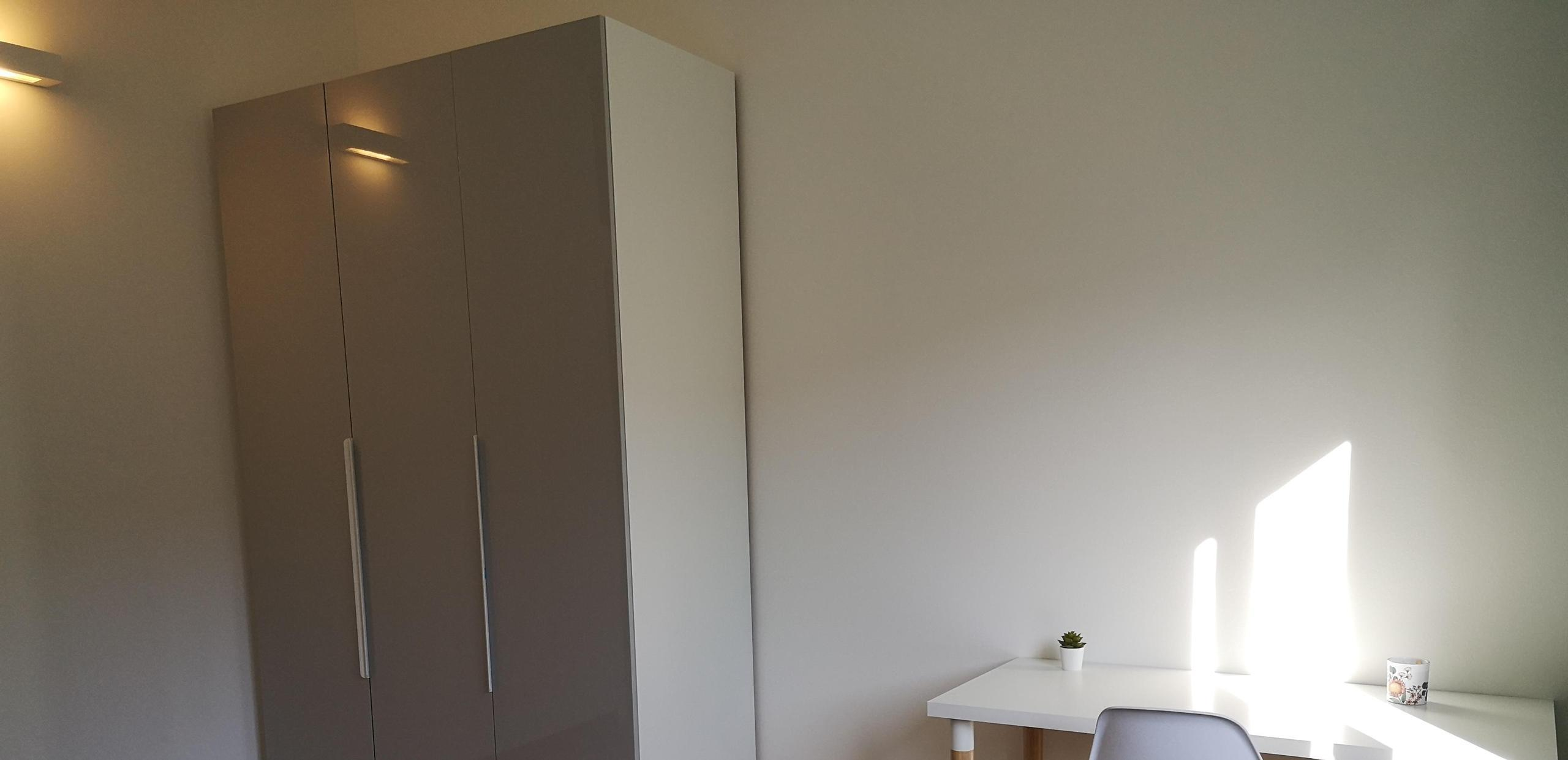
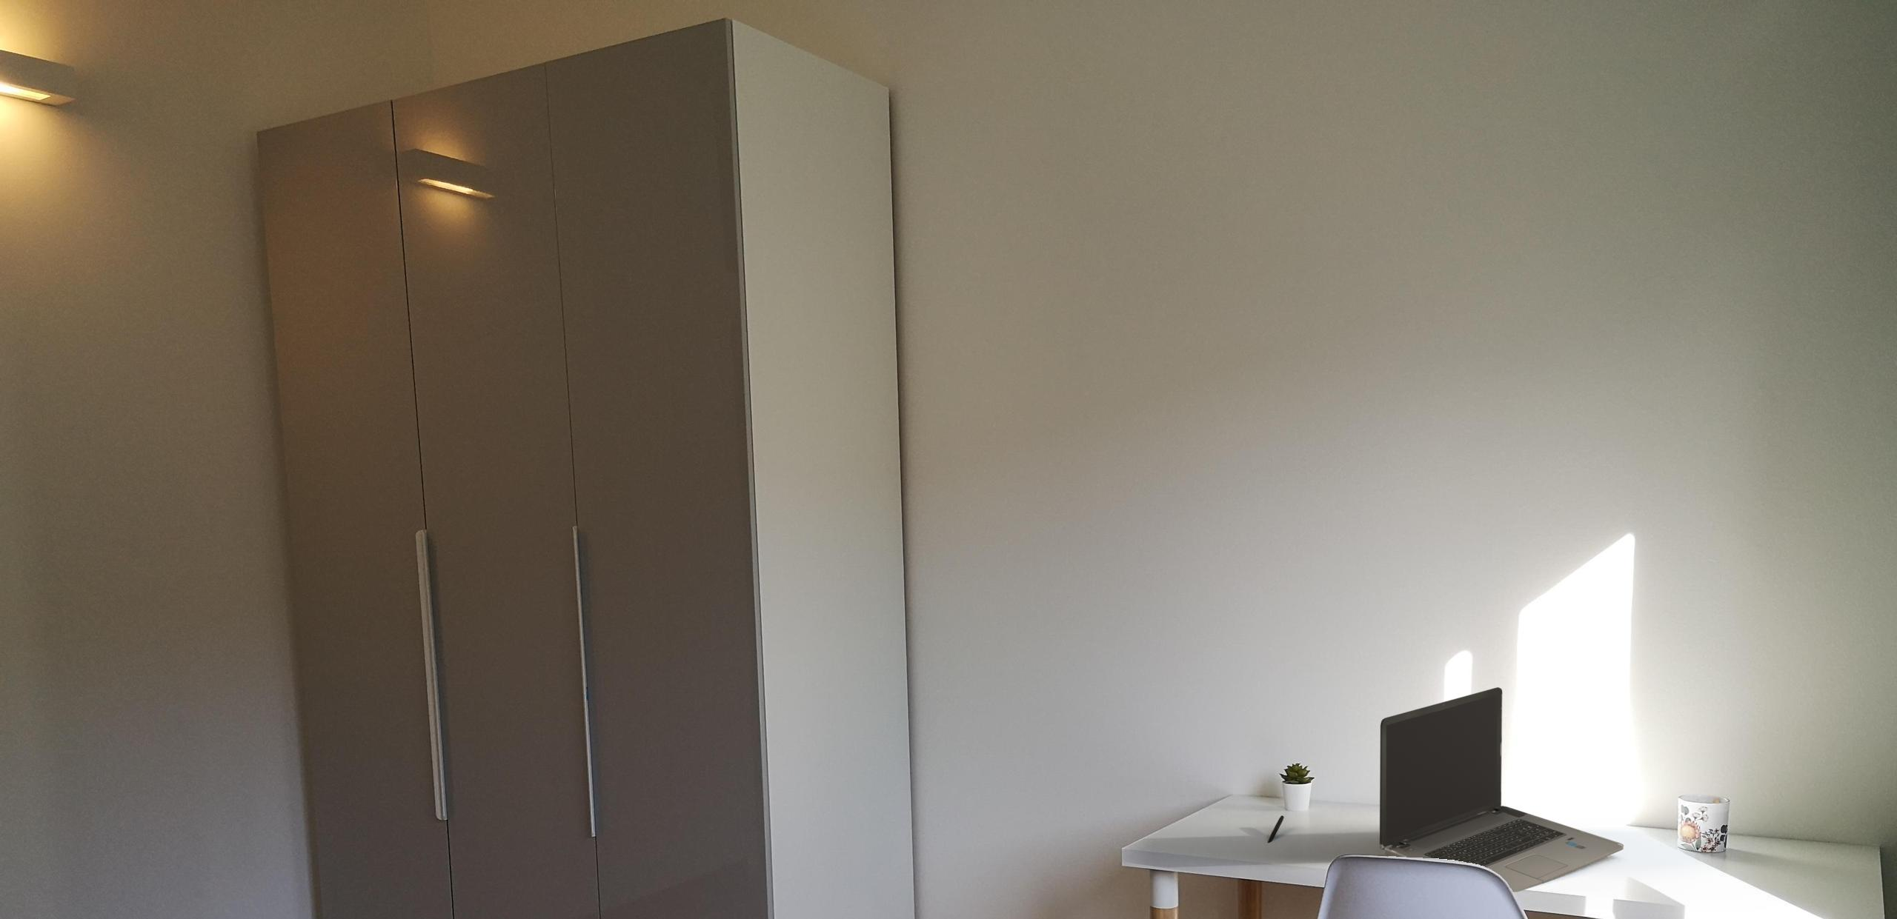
+ laptop computer [1379,687,1625,894]
+ pen [1267,815,1285,844]
